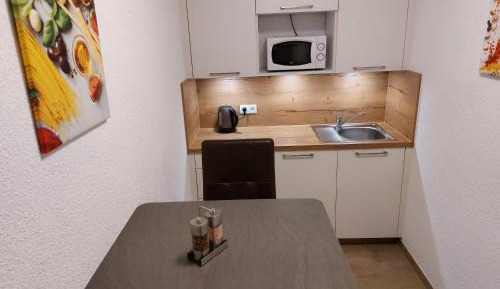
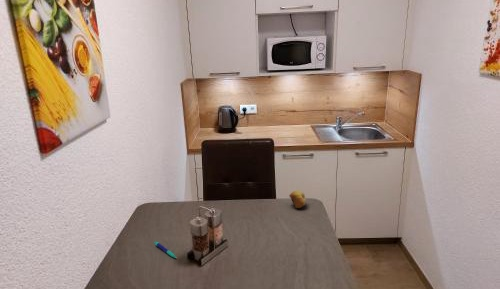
+ pen [153,241,177,259]
+ fruit [288,189,307,209]
